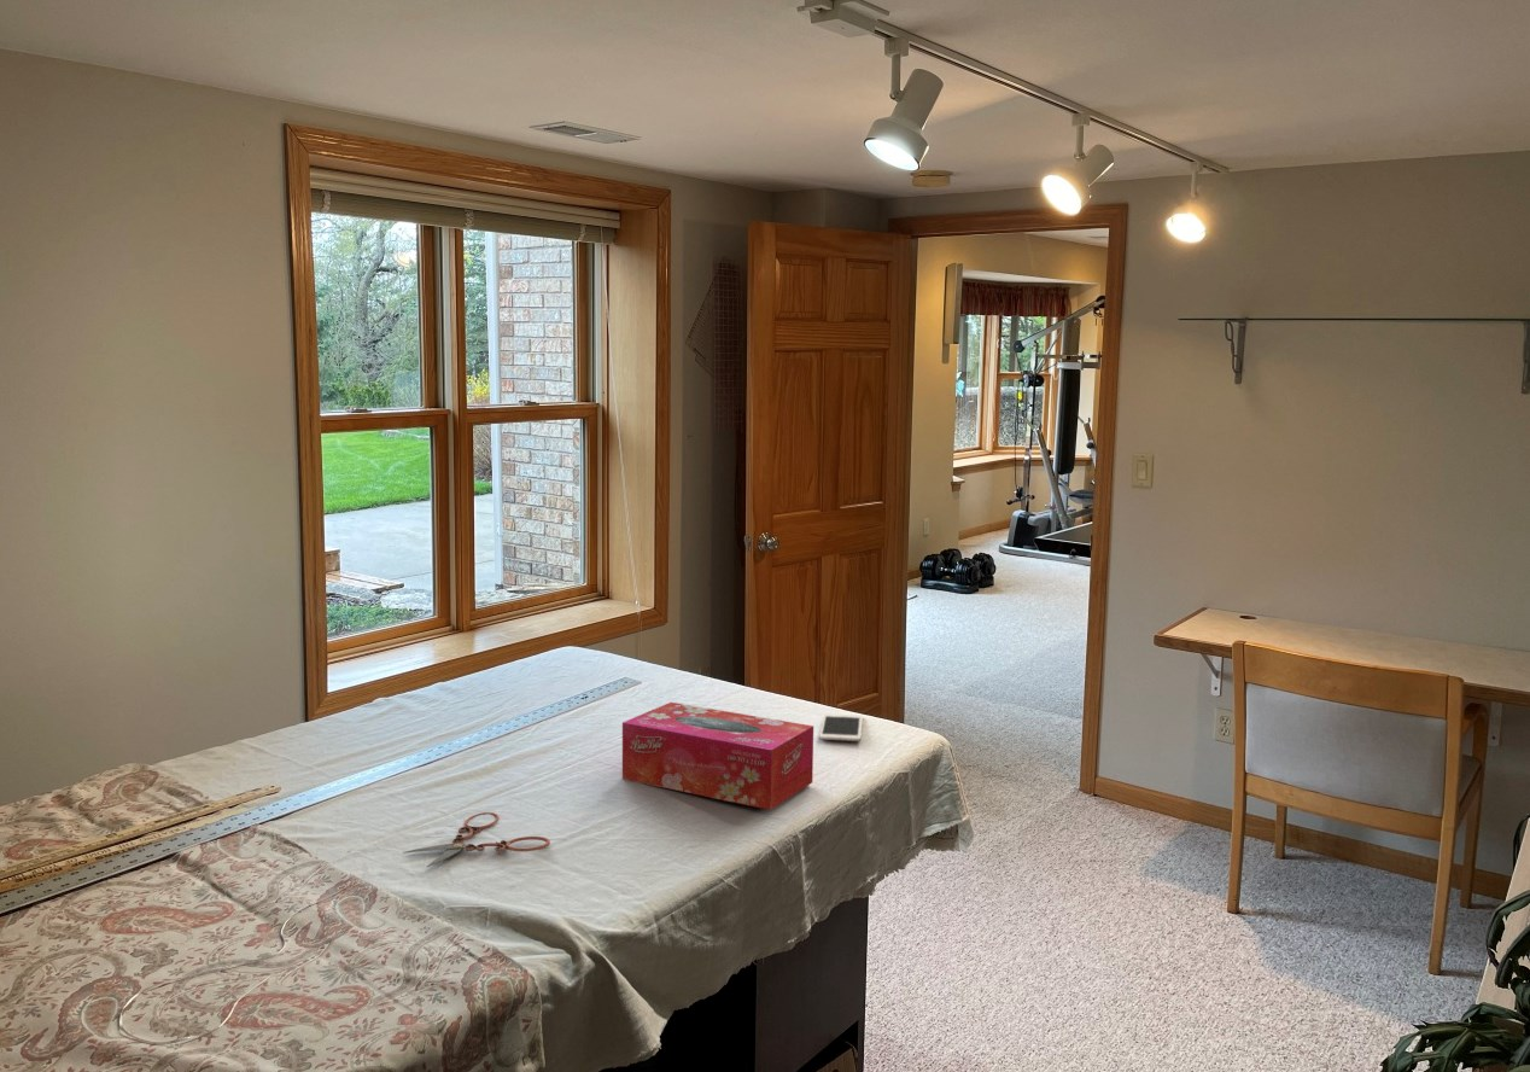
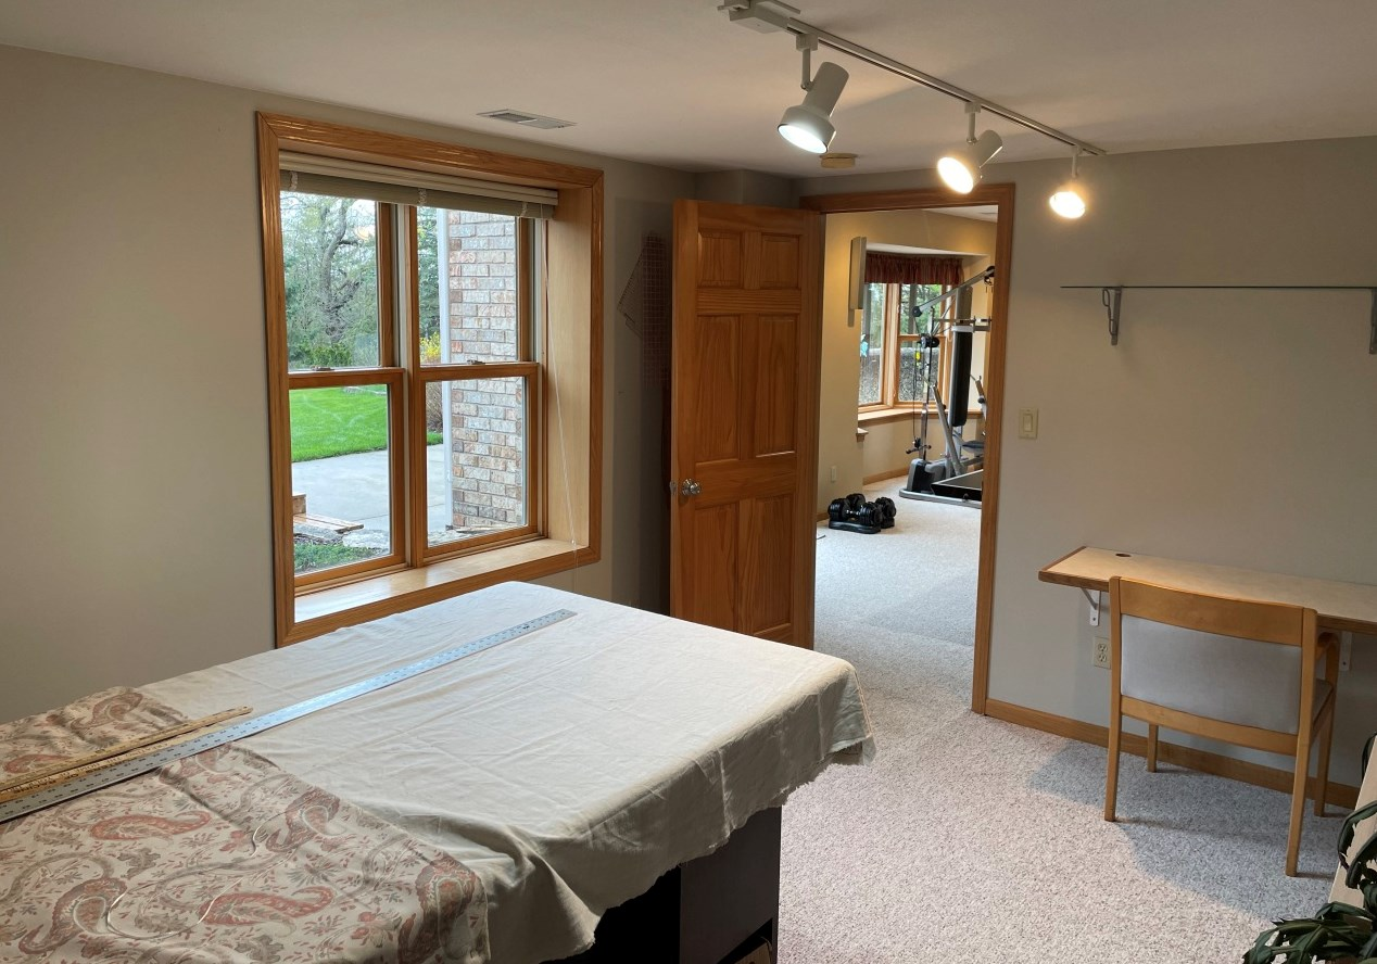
- cell phone [818,712,864,742]
- shears [402,811,551,868]
- tissue box [621,701,814,811]
